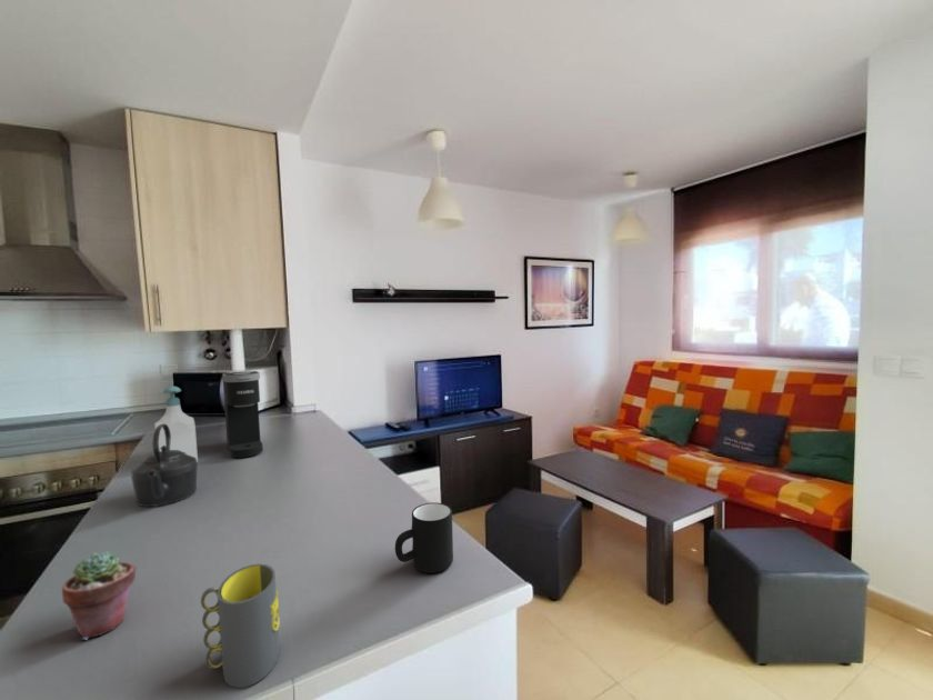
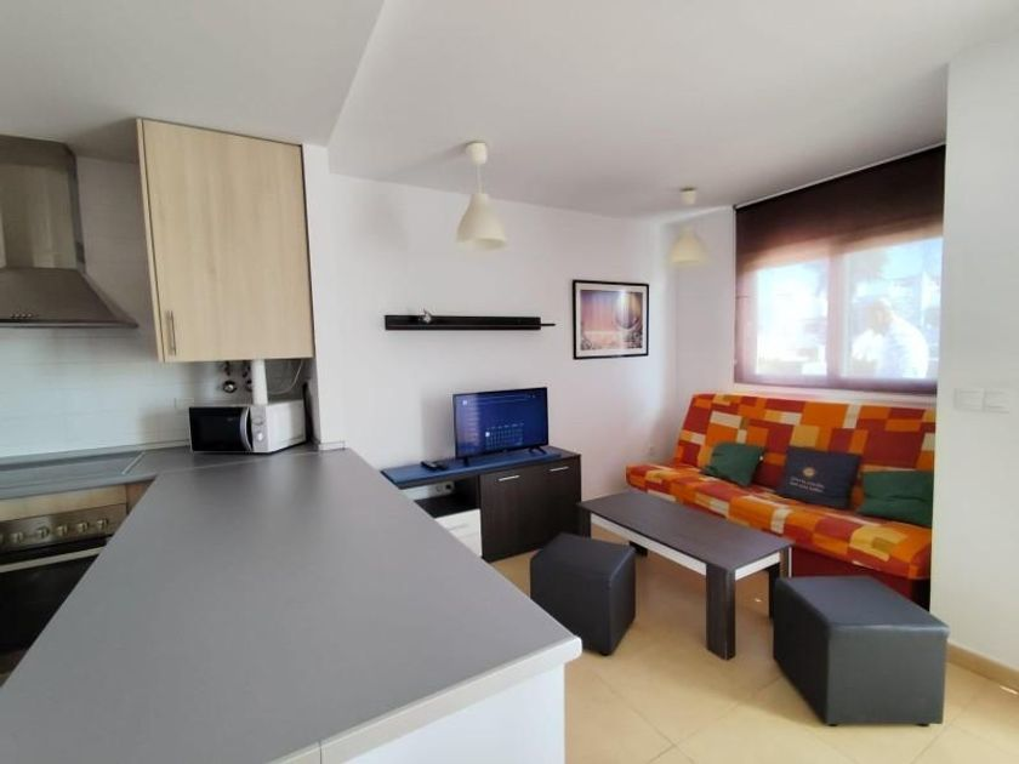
- mug [394,501,454,573]
- soap bottle [153,386,199,463]
- potted succulent [61,550,137,641]
- mug [200,562,281,689]
- coffee maker [221,370,264,459]
- kettle [130,424,199,508]
